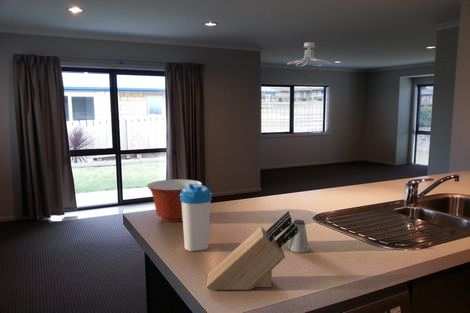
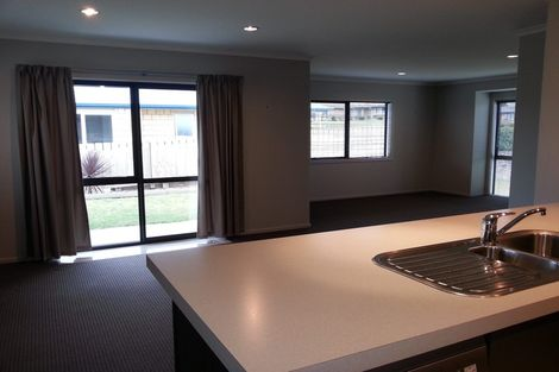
- knife block [205,210,298,291]
- saltshaker [287,219,310,253]
- water bottle [180,183,213,252]
- mixing bowl [146,178,203,223]
- ceiling light fixture [286,41,332,68]
